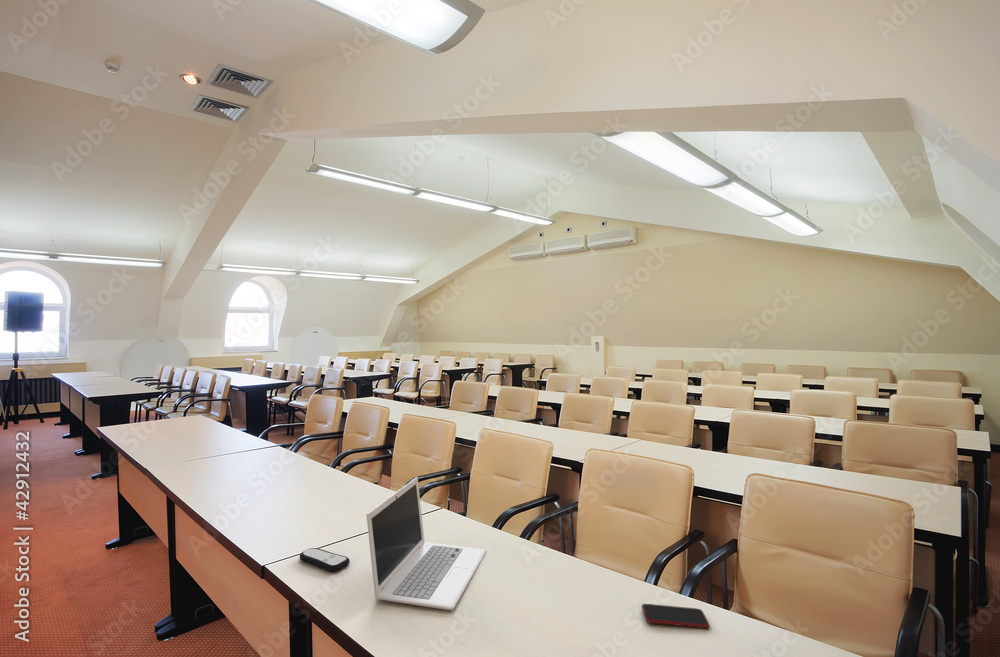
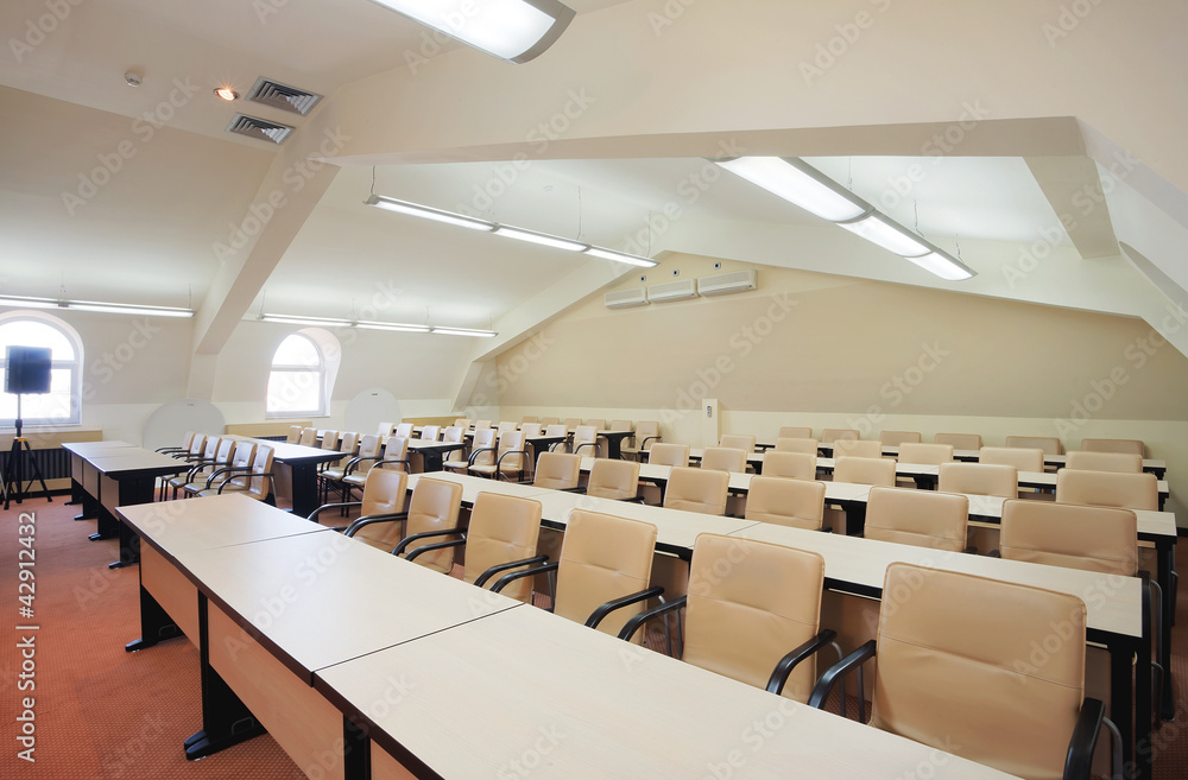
- laptop [365,476,487,611]
- smartphone [641,603,711,629]
- remote control [299,547,351,573]
